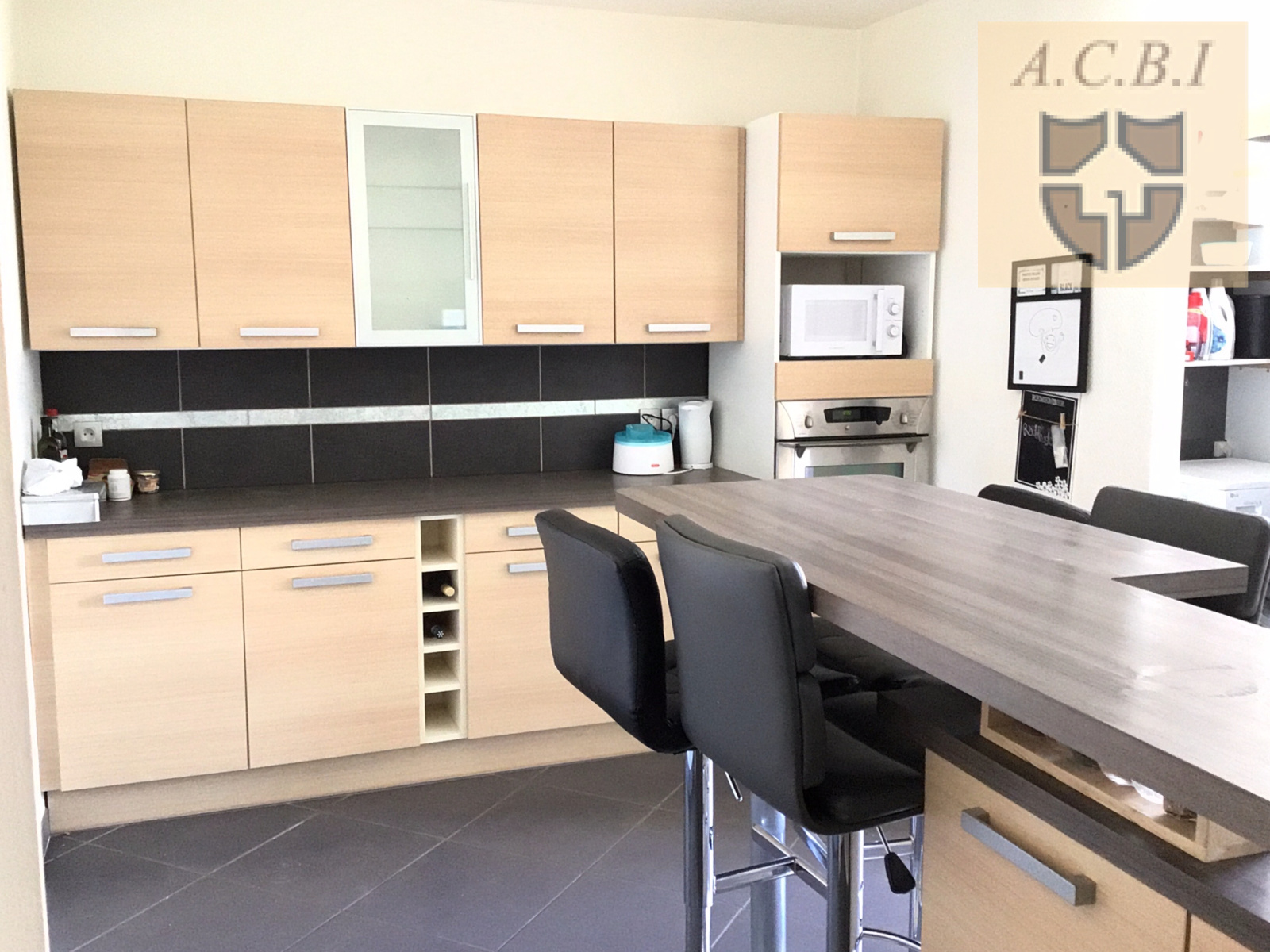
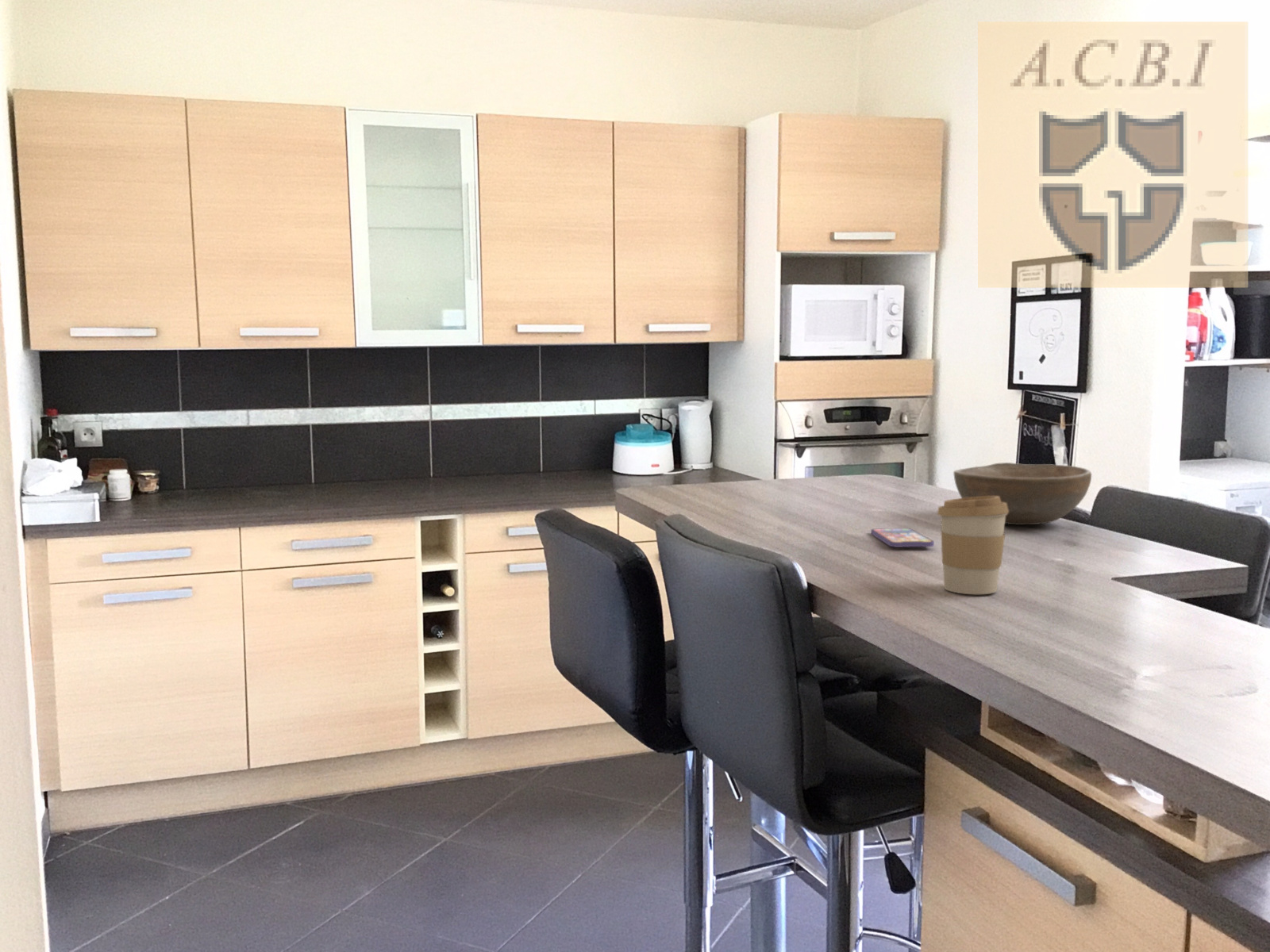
+ bowl [952,462,1092,525]
+ coffee cup [937,496,1009,595]
+ smartphone [870,528,935,548]
